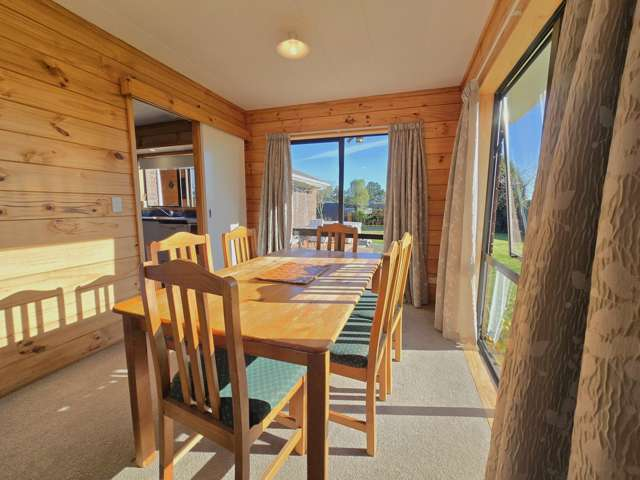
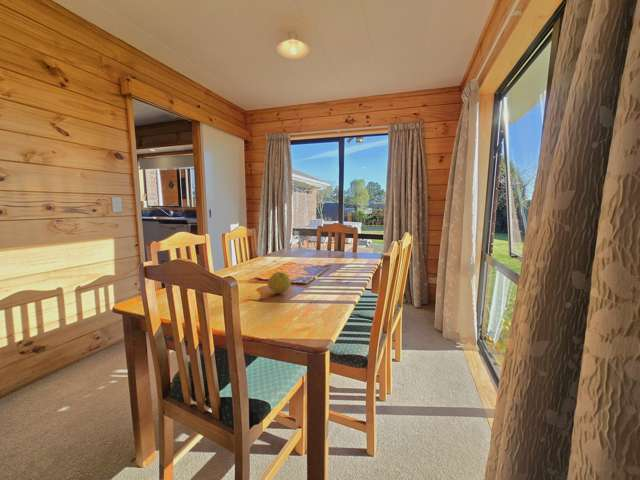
+ fruit [267,271,292,294]
